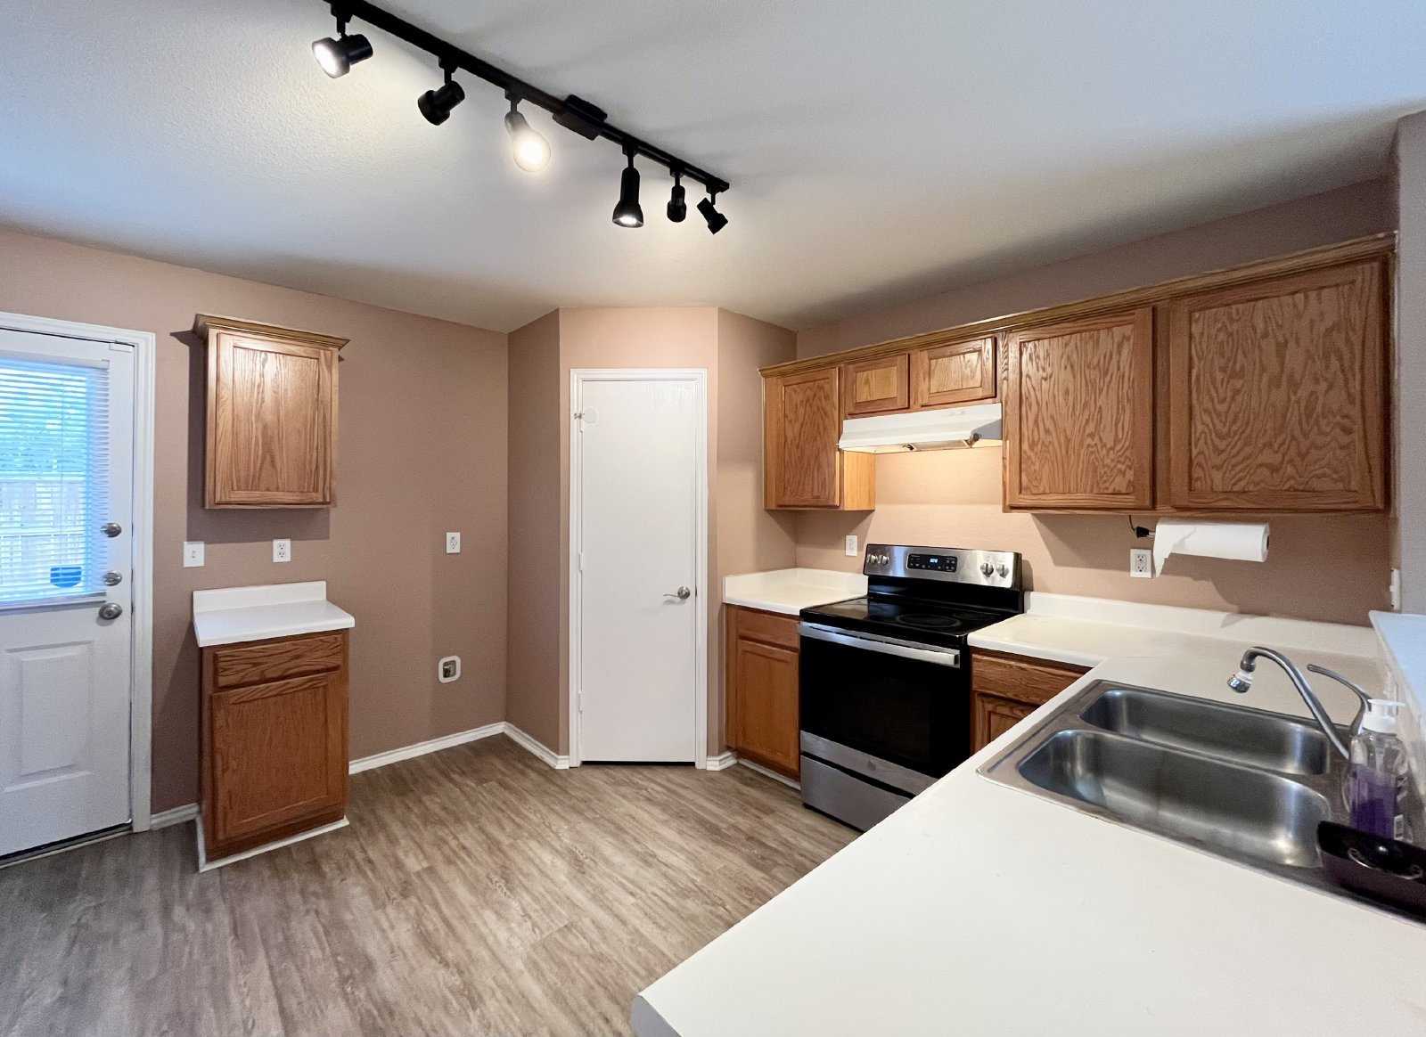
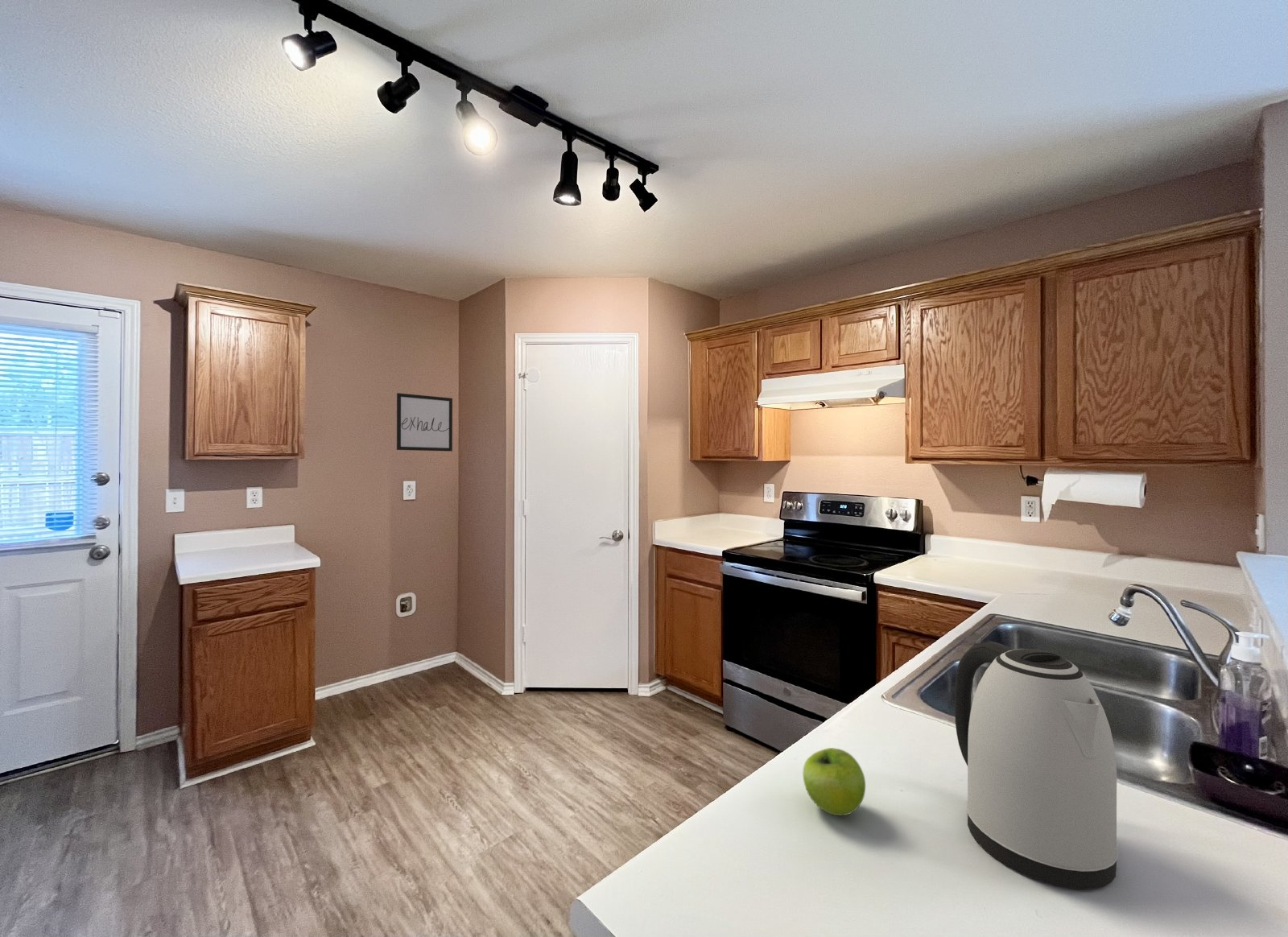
+ kettle [954,639,1119,890]
+ fruit [802,747,866,816]
+ wall art [396,392,453,452]
